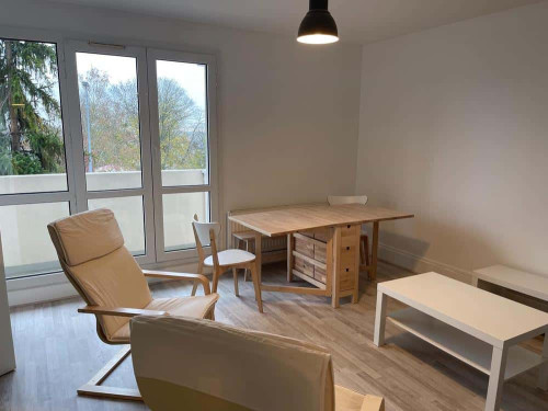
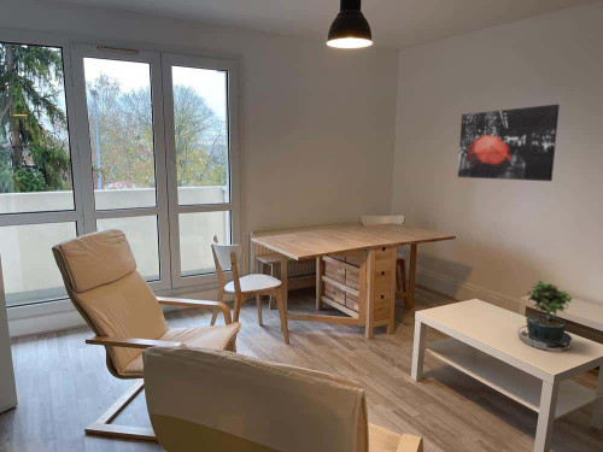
+ wall art [457,104,561,182]
+ potted plant [516,277,574,352]
